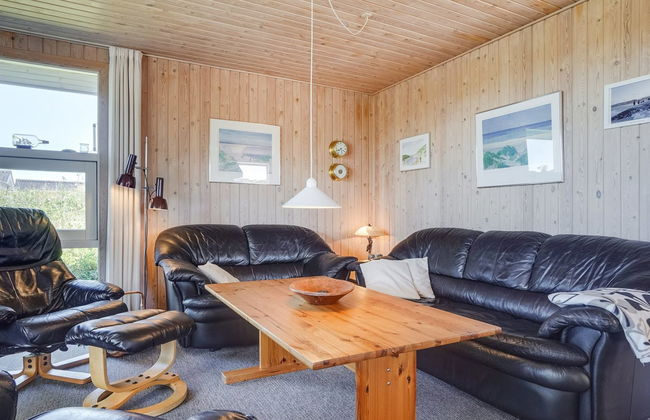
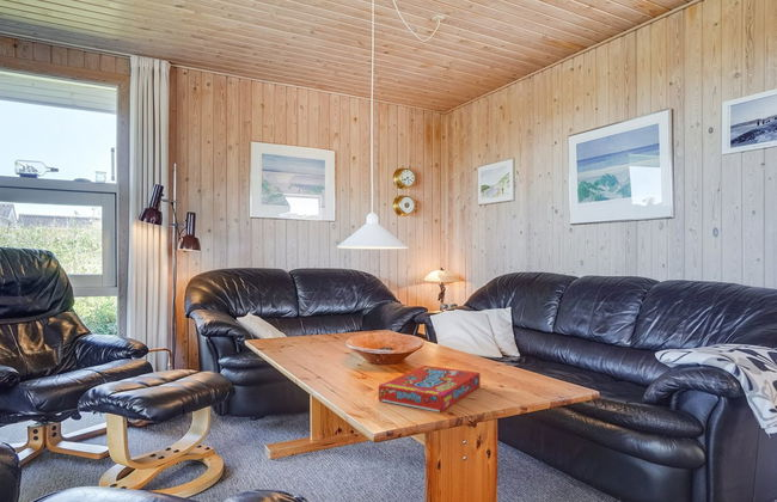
+ snack box [378,365,482,414]
